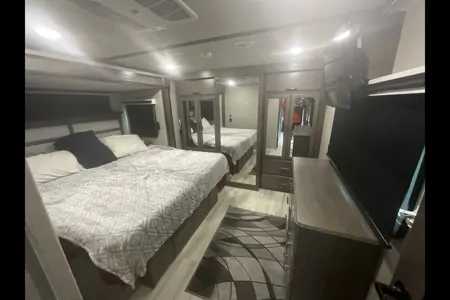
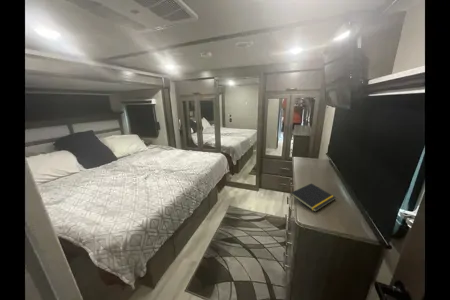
+ notepad [289,182,337,213]
